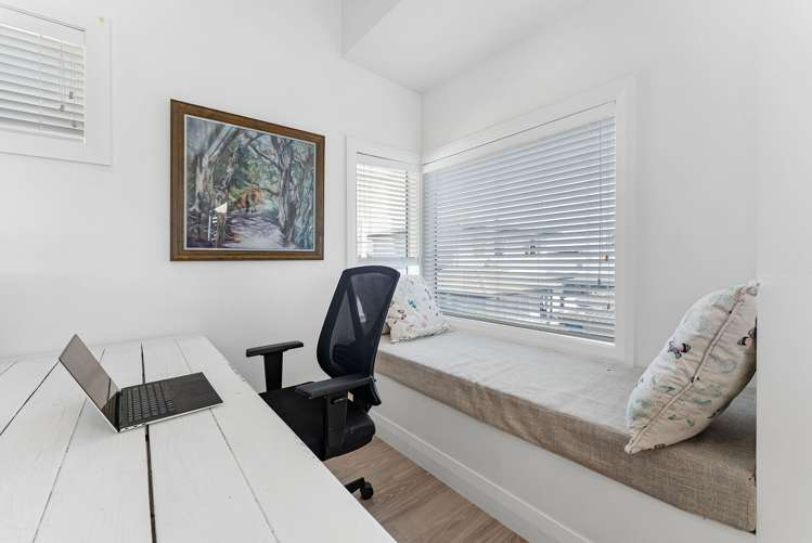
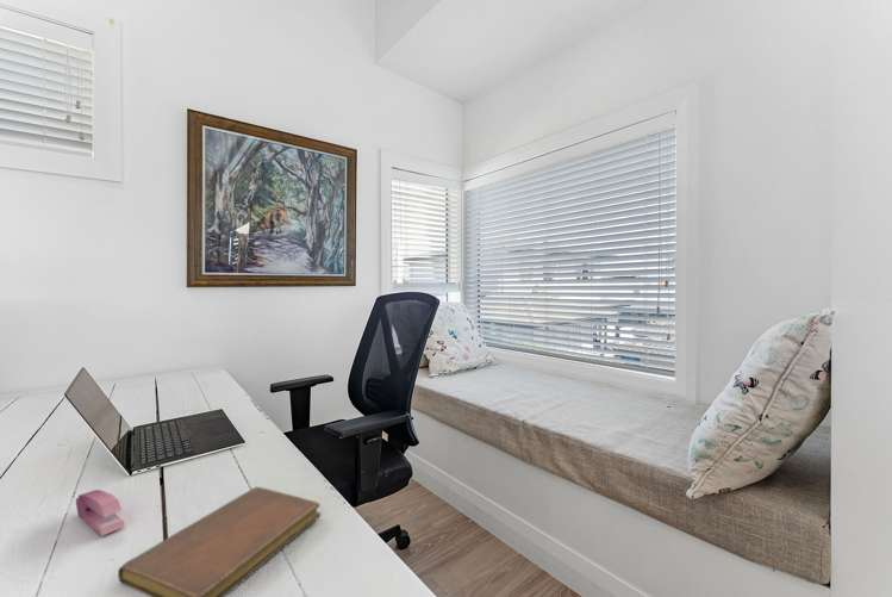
+ notebook [117,486,322,597]
+ stapler [75,489,126,537]
